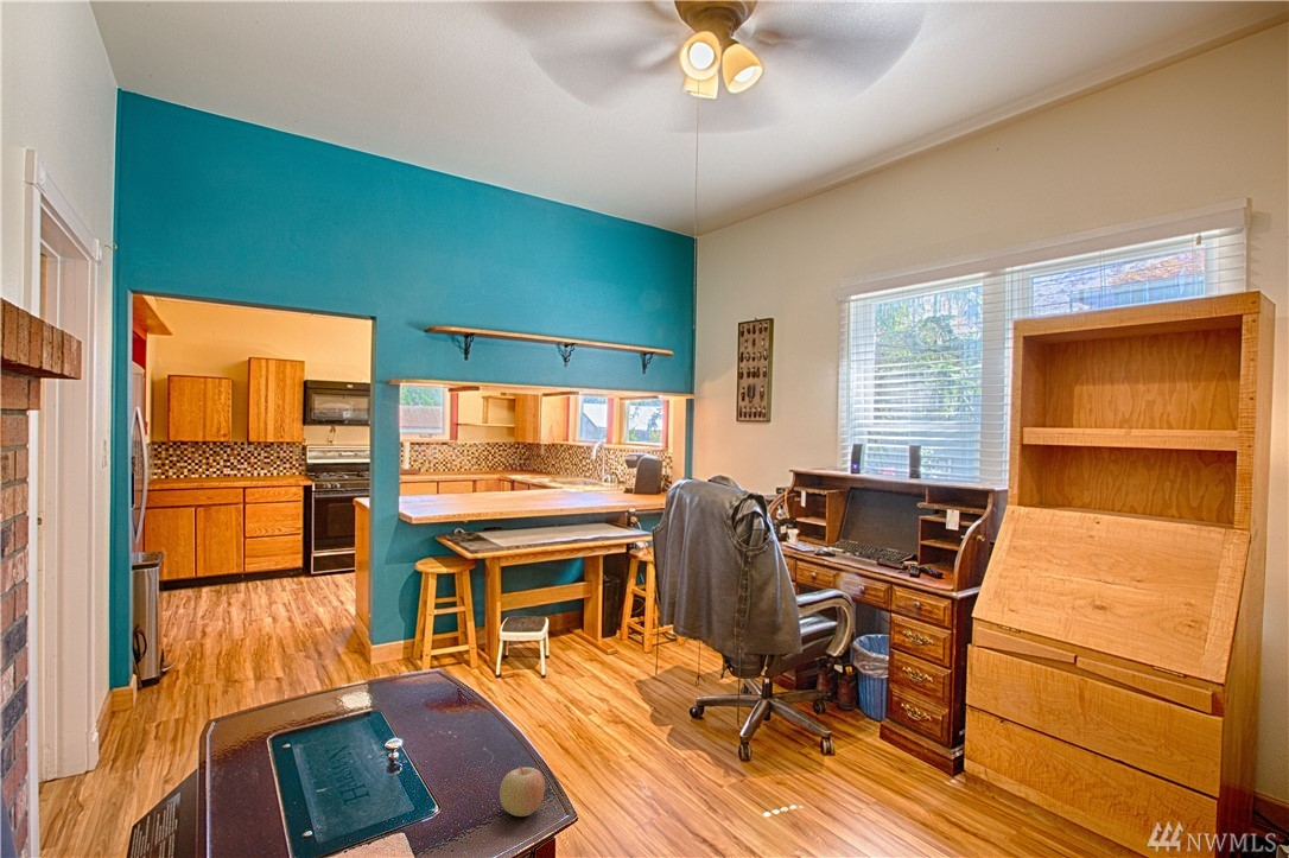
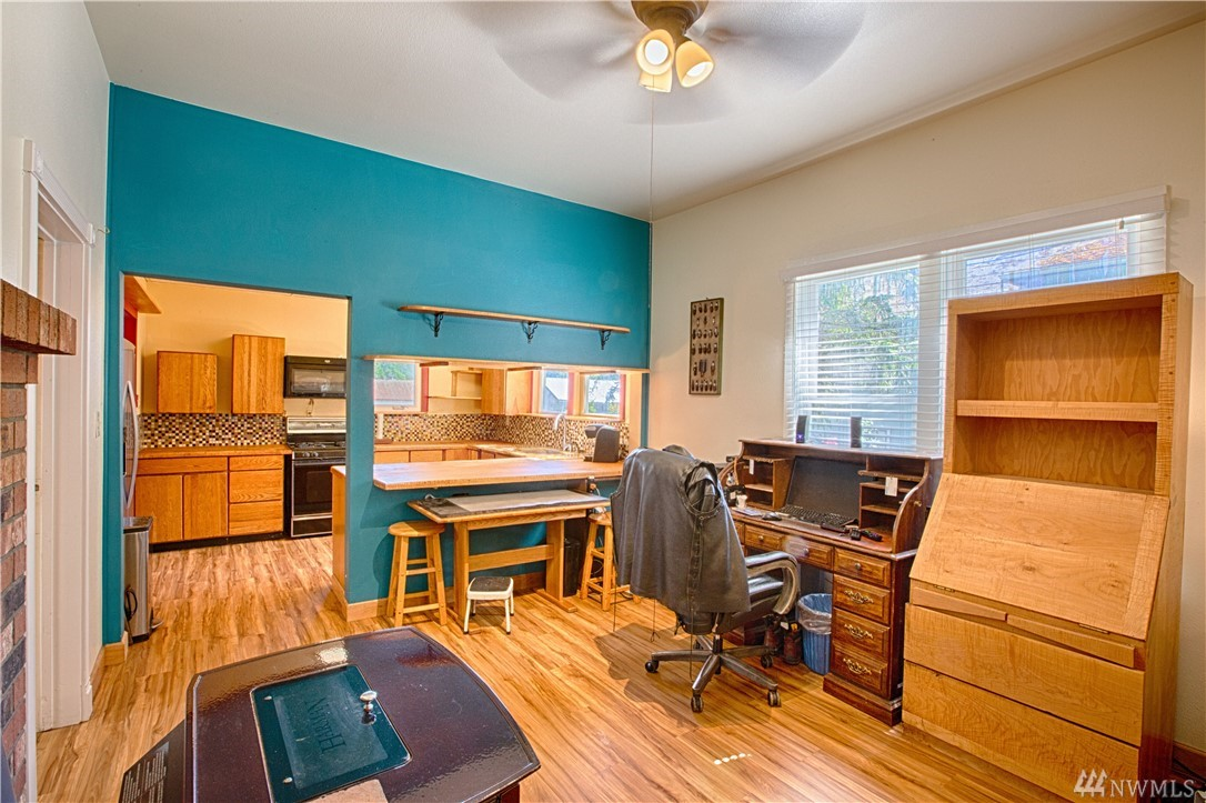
- fruit [499,764,546,818]
